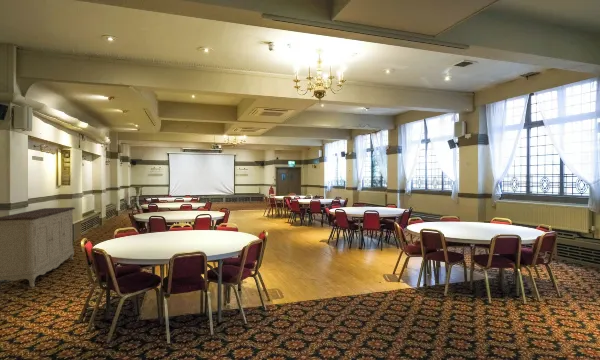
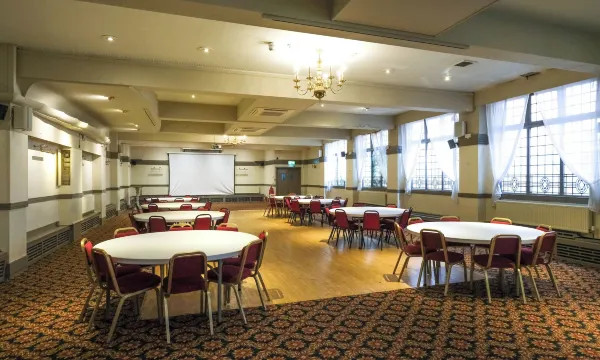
- sideboard [0,206,76,290]
